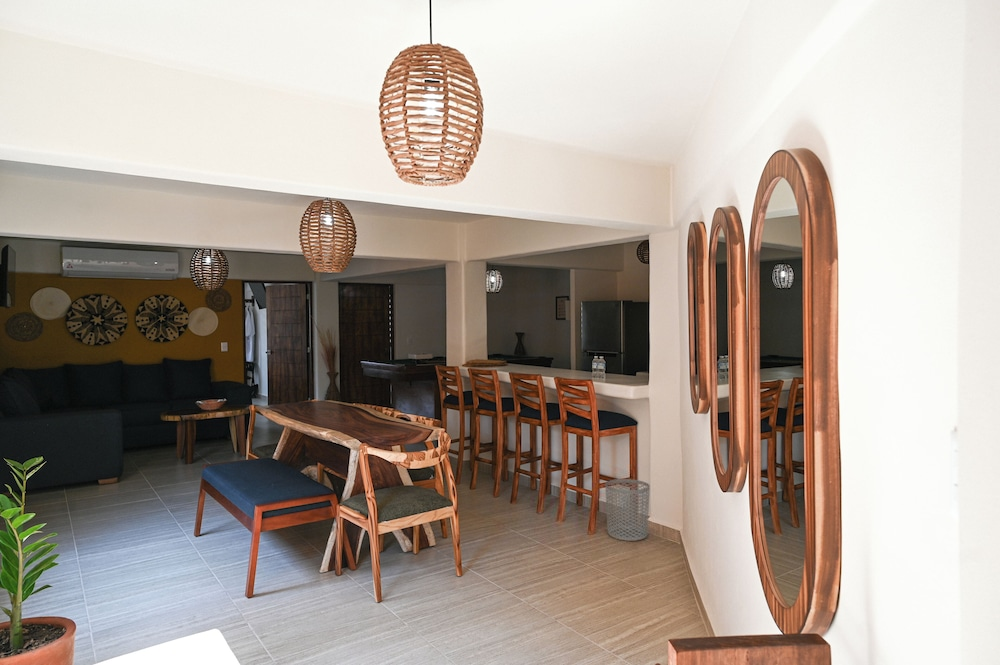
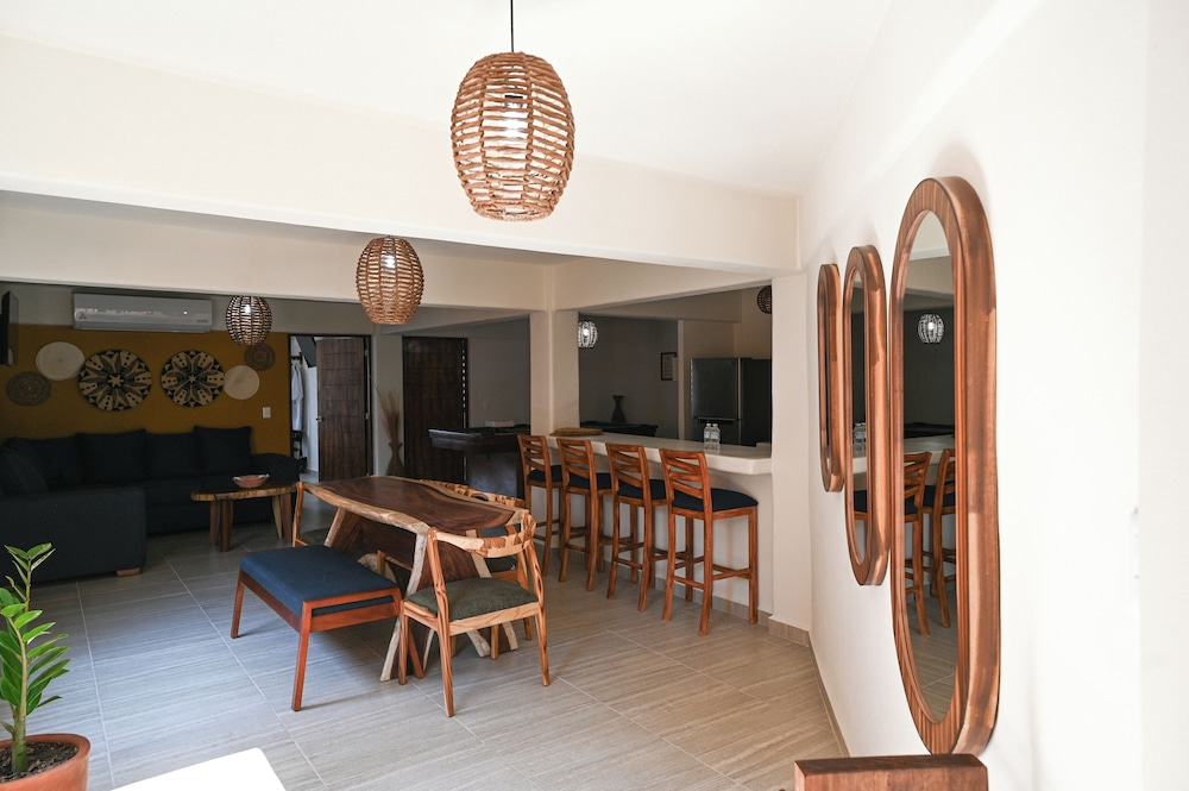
- waste bin [604,478,651,542]
